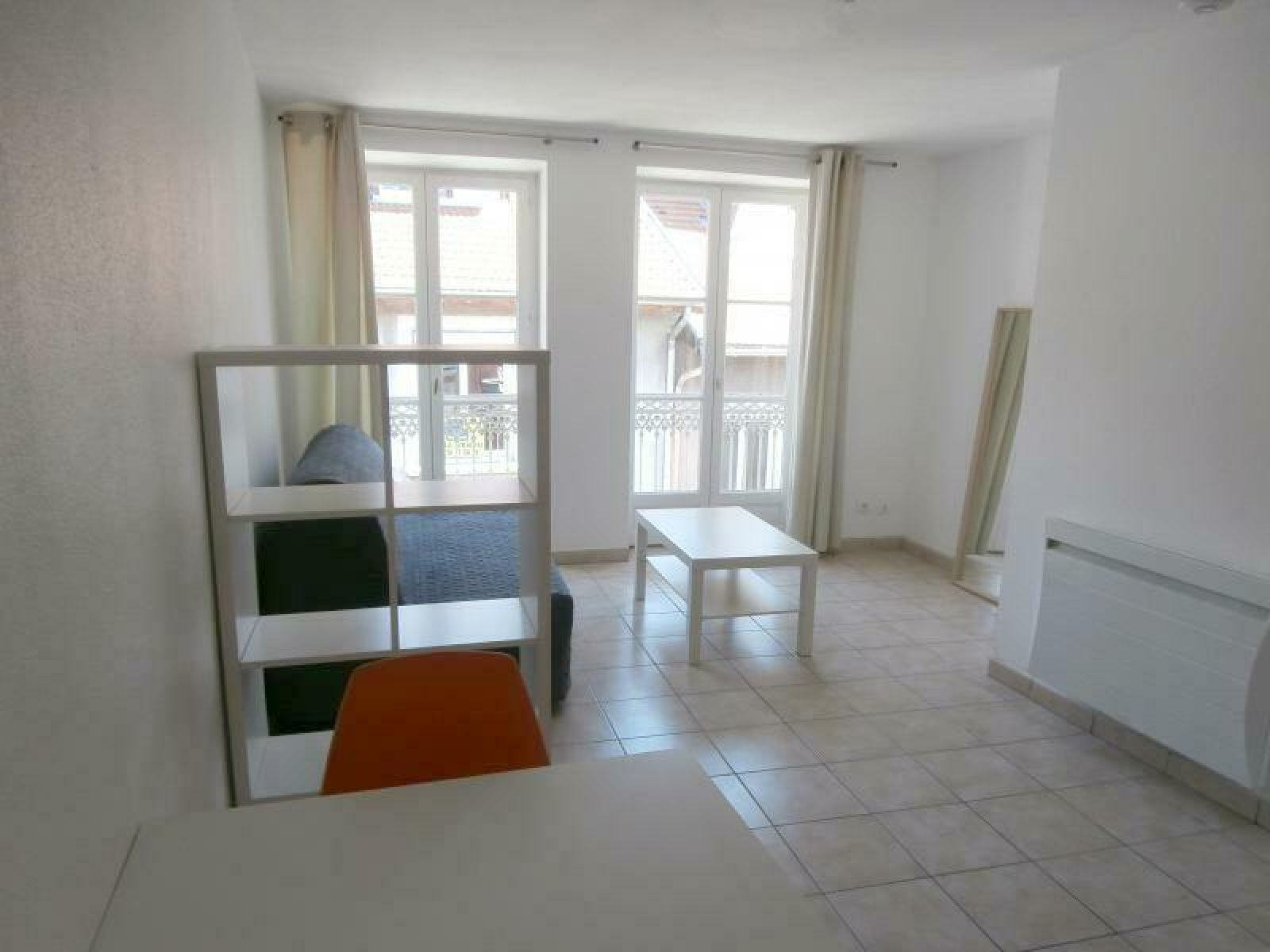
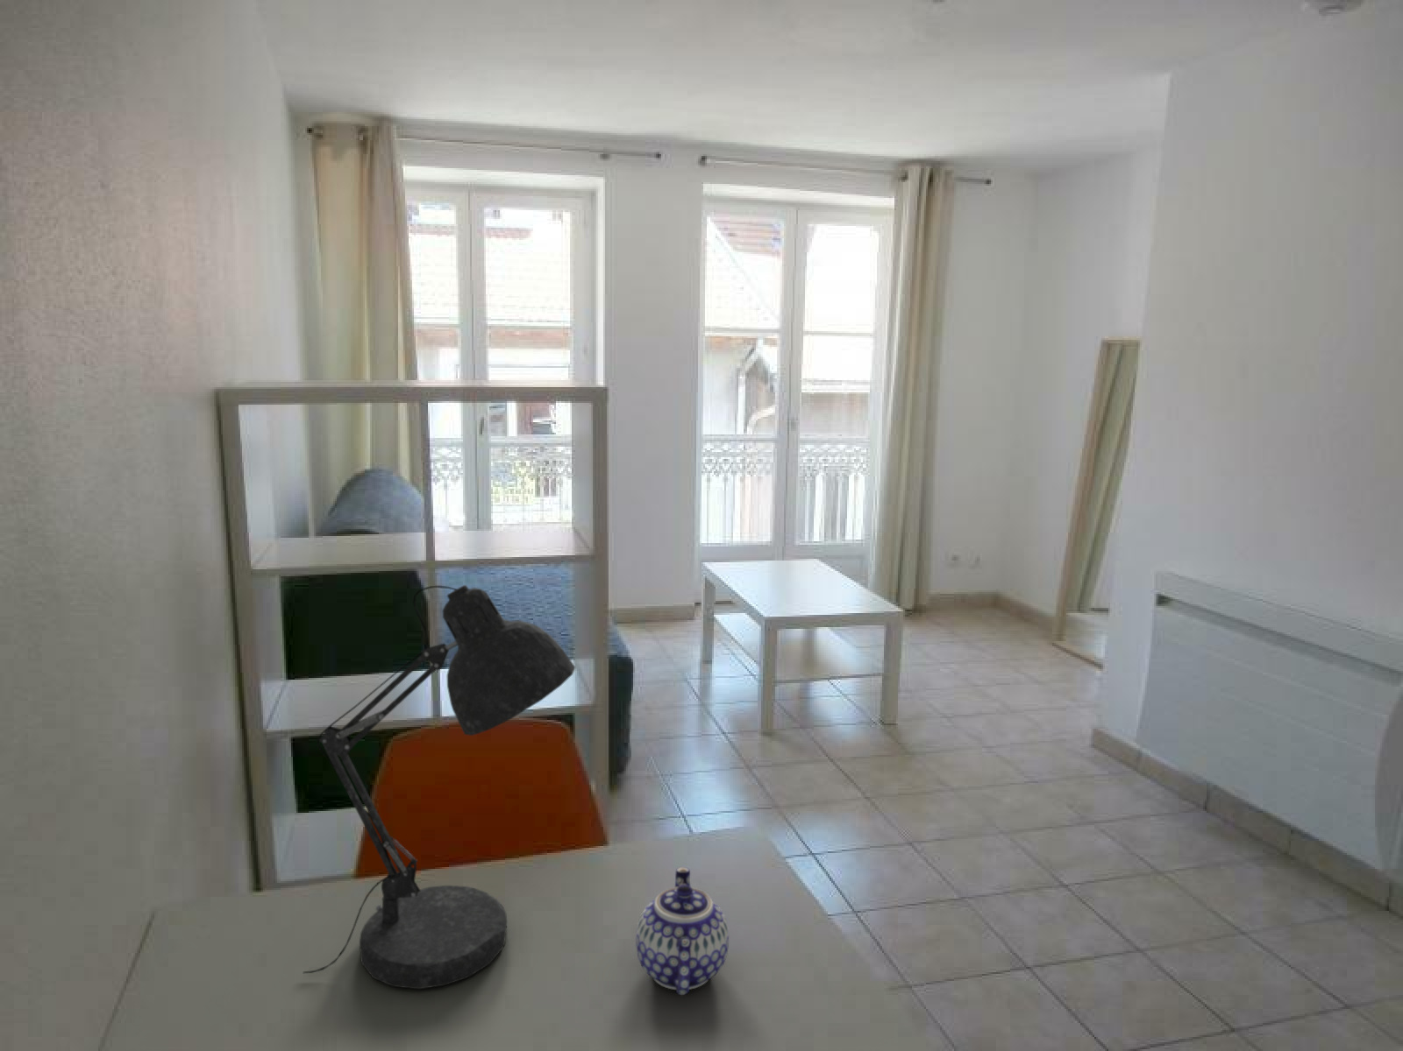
+ teapot [635,867,729,996]
+ desk lamp [303,584,576,989]
